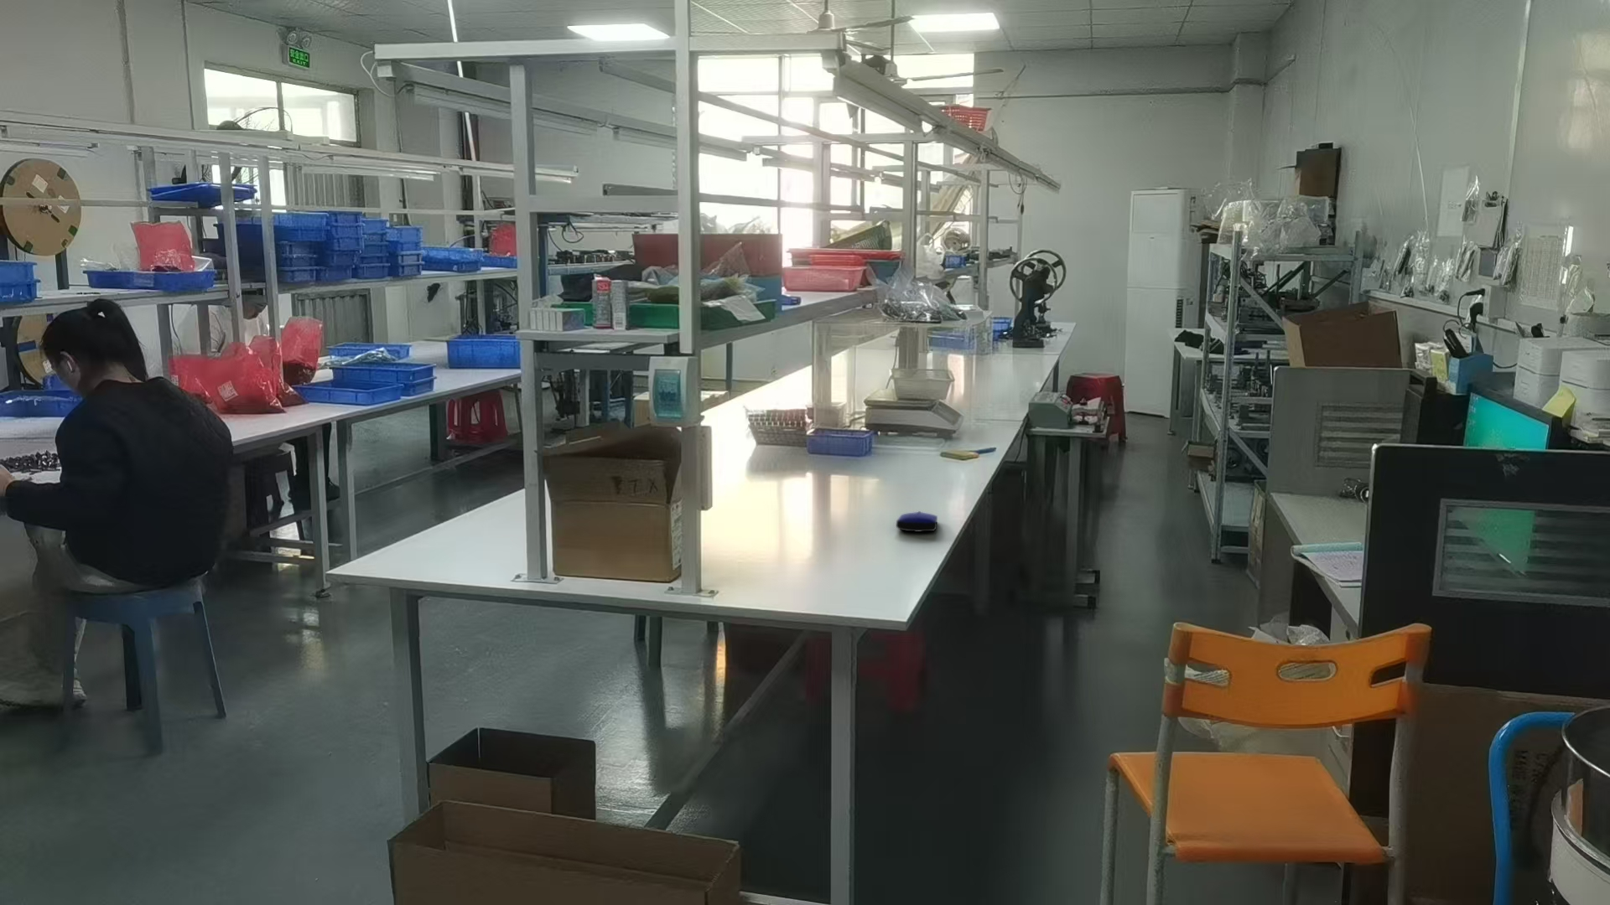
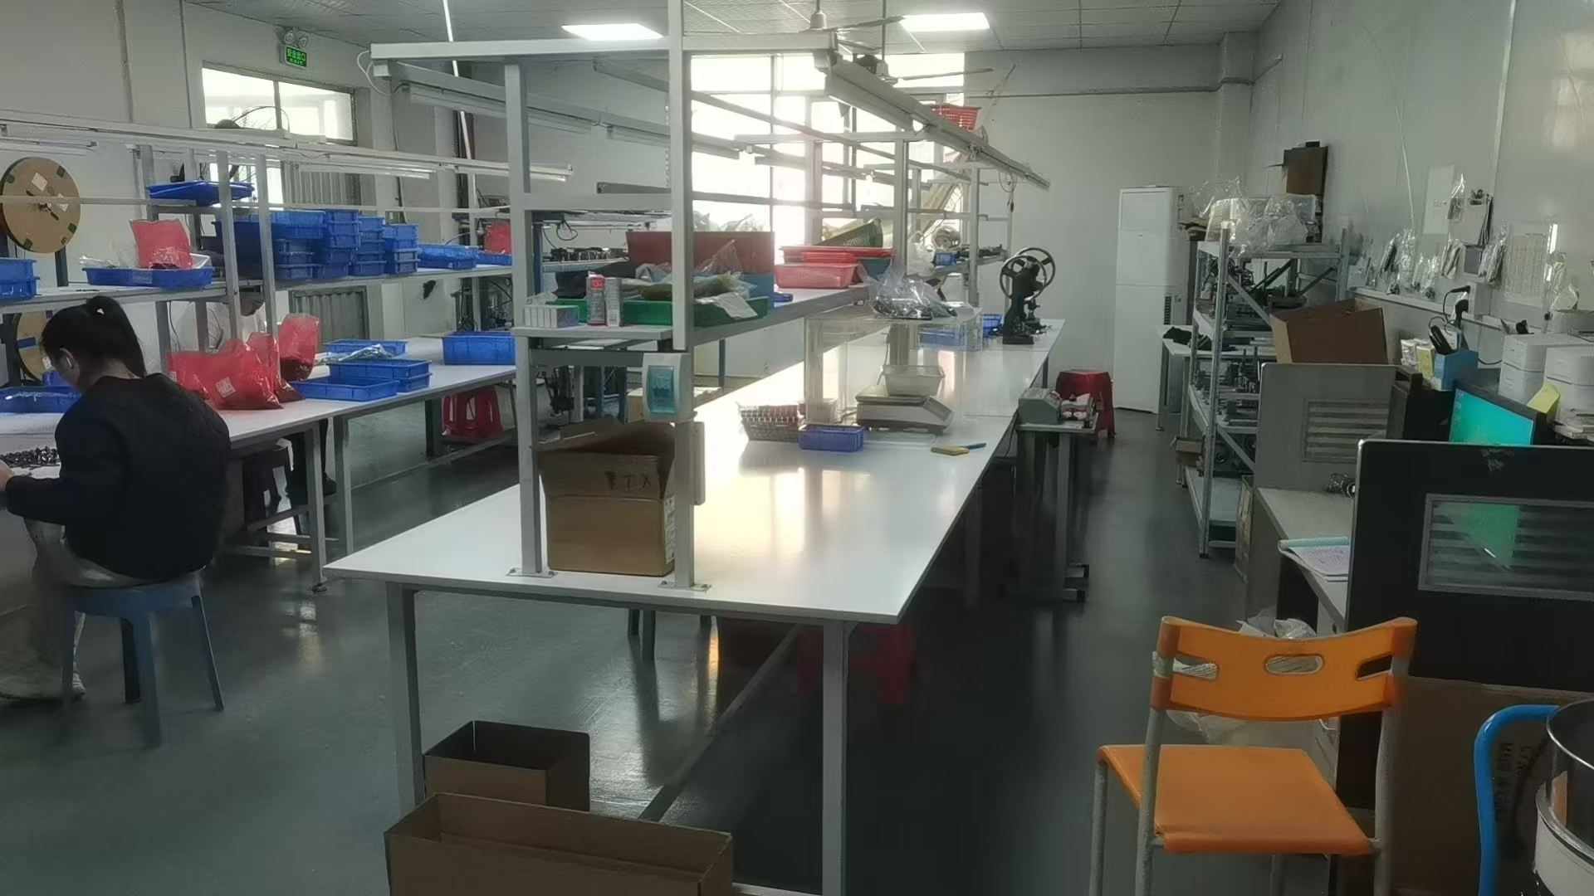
- computer mouse [896,511,939,533]
